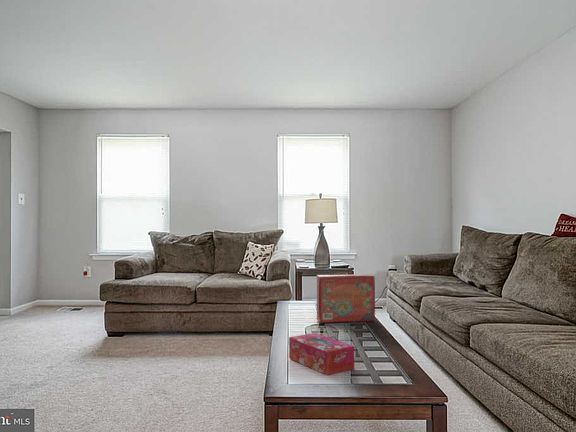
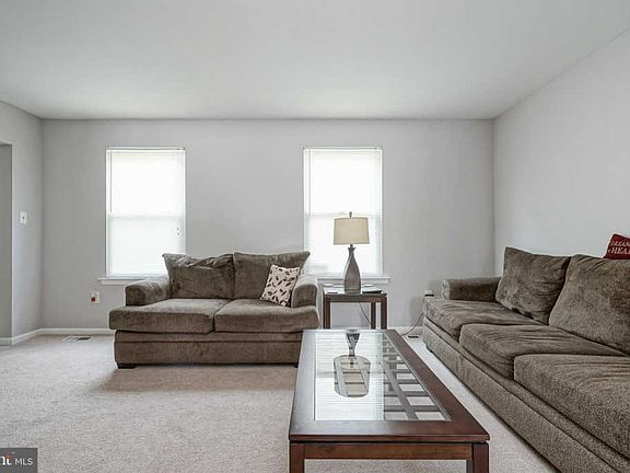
- tissue box [288,332,355,376]
- board game [316,273,376,324]
